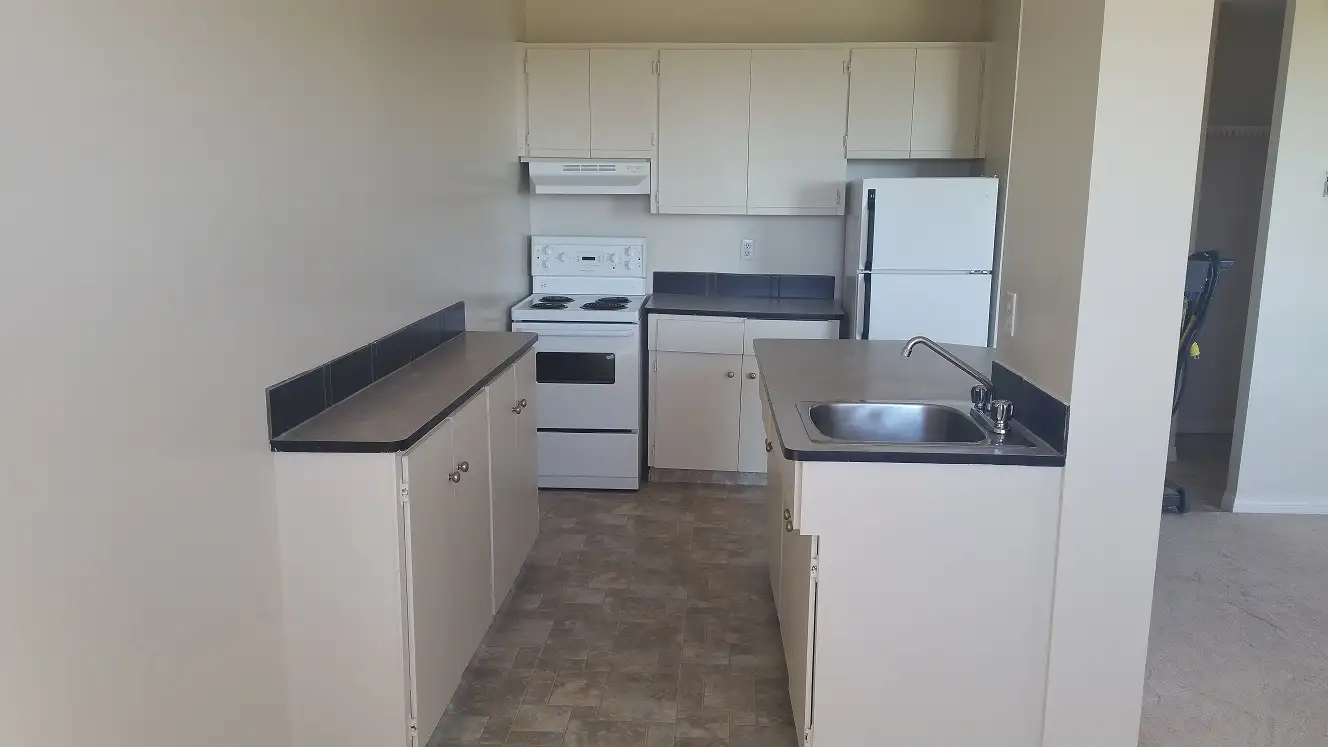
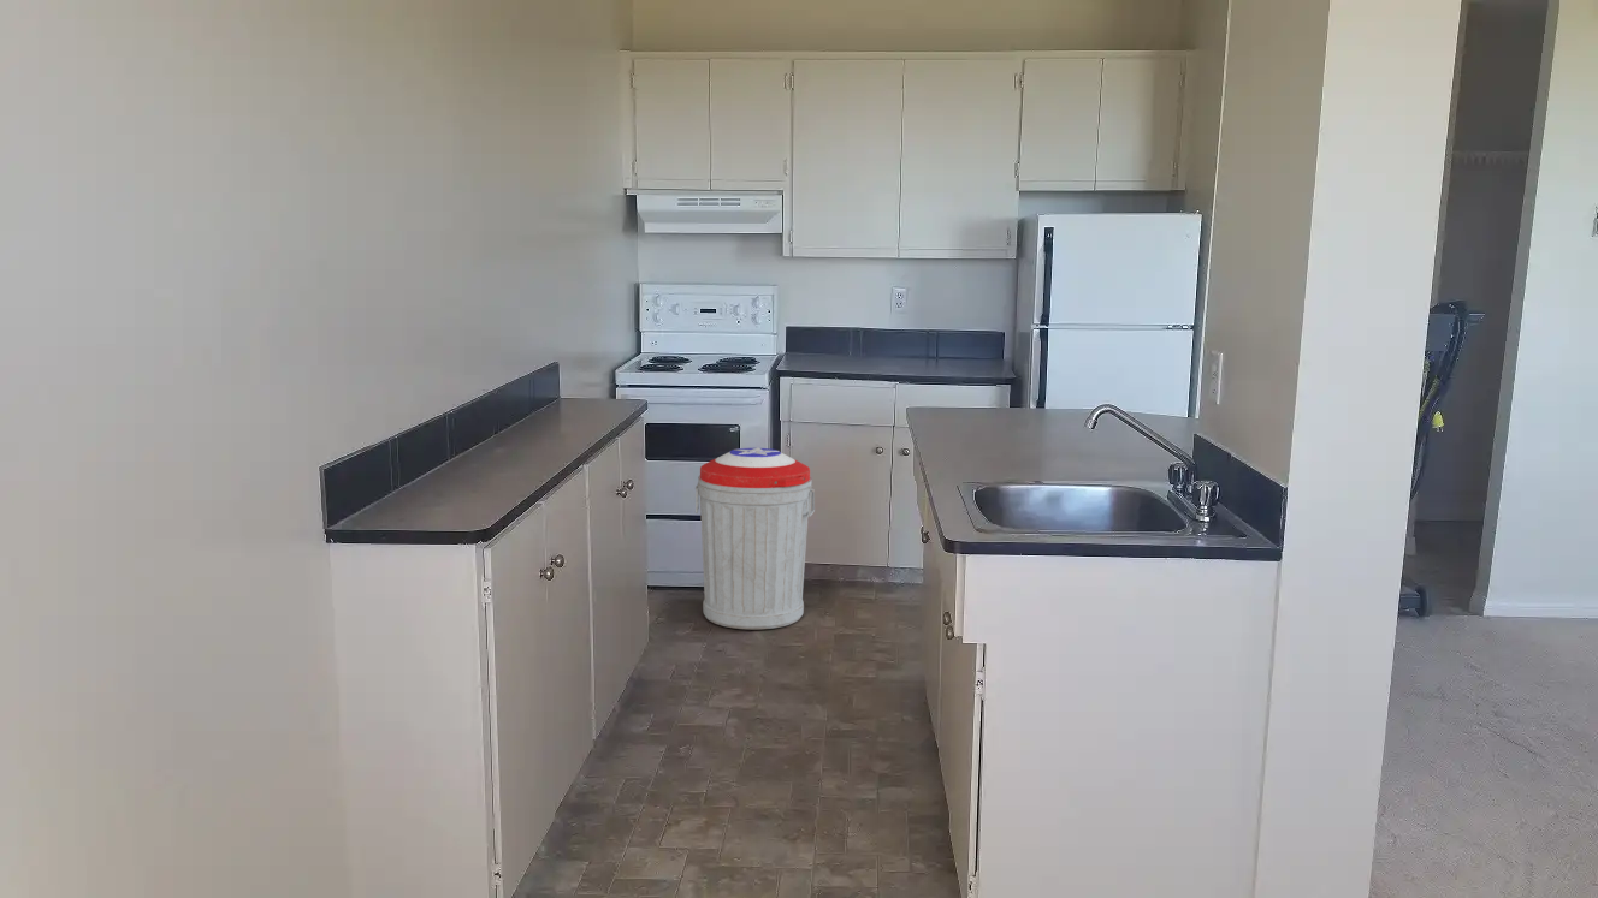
+ trash can [694,446,816,630]
